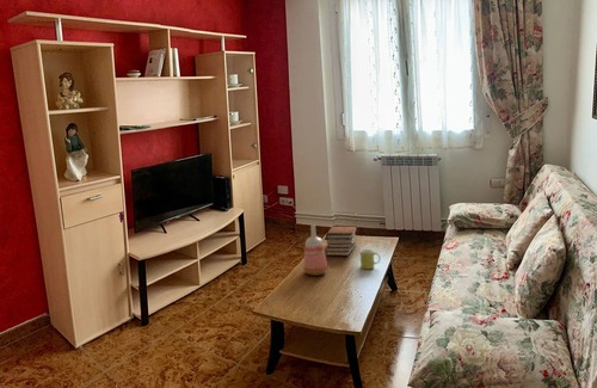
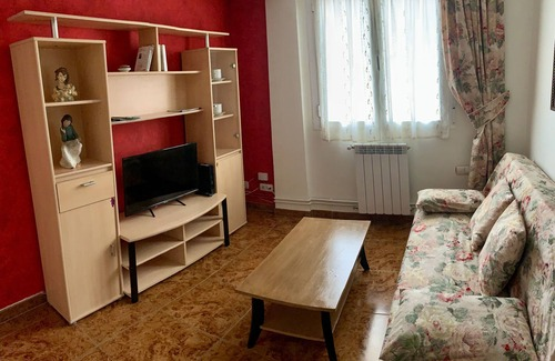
- mug [359,248,381,270]
- vase [302,224,328,277]
- book stack [324,224,358,257]
